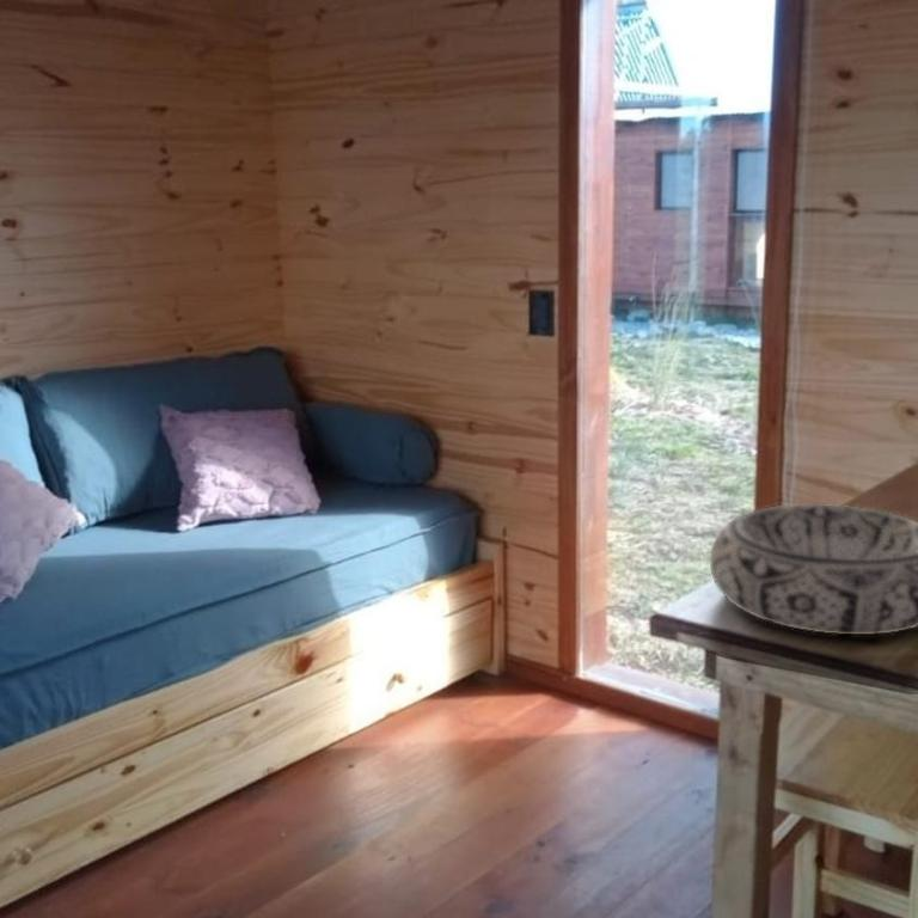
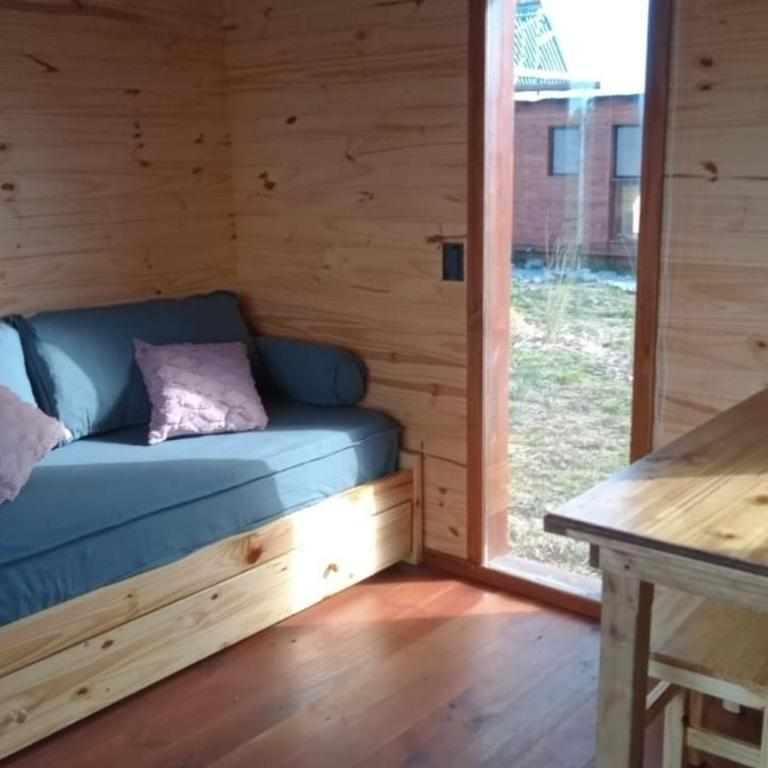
- ceramic bowl [709,503,918,636]
